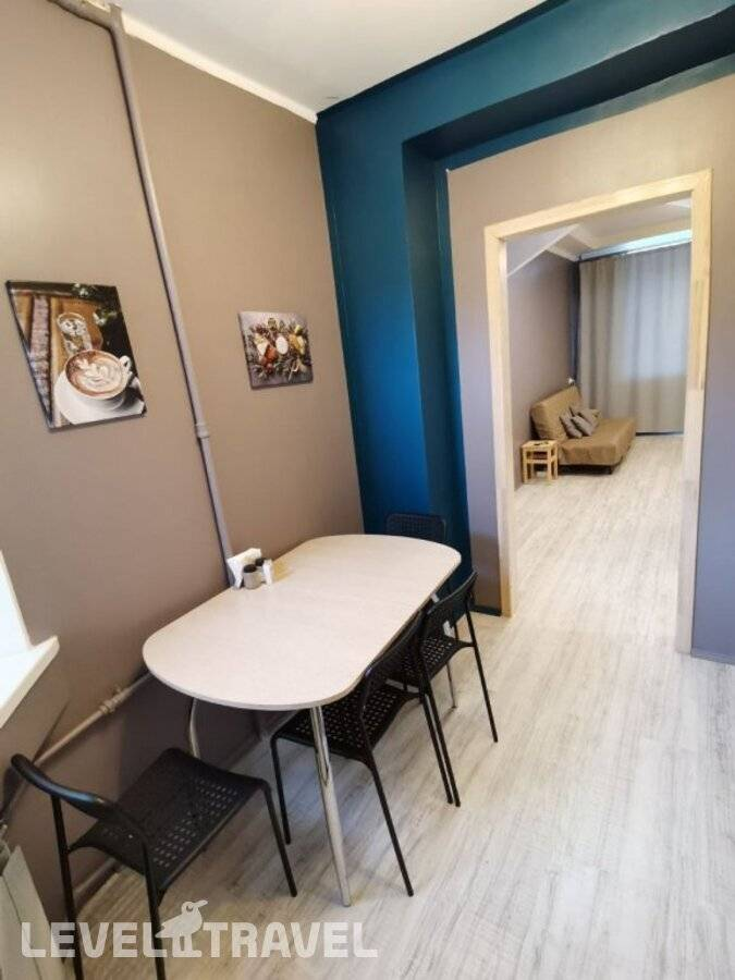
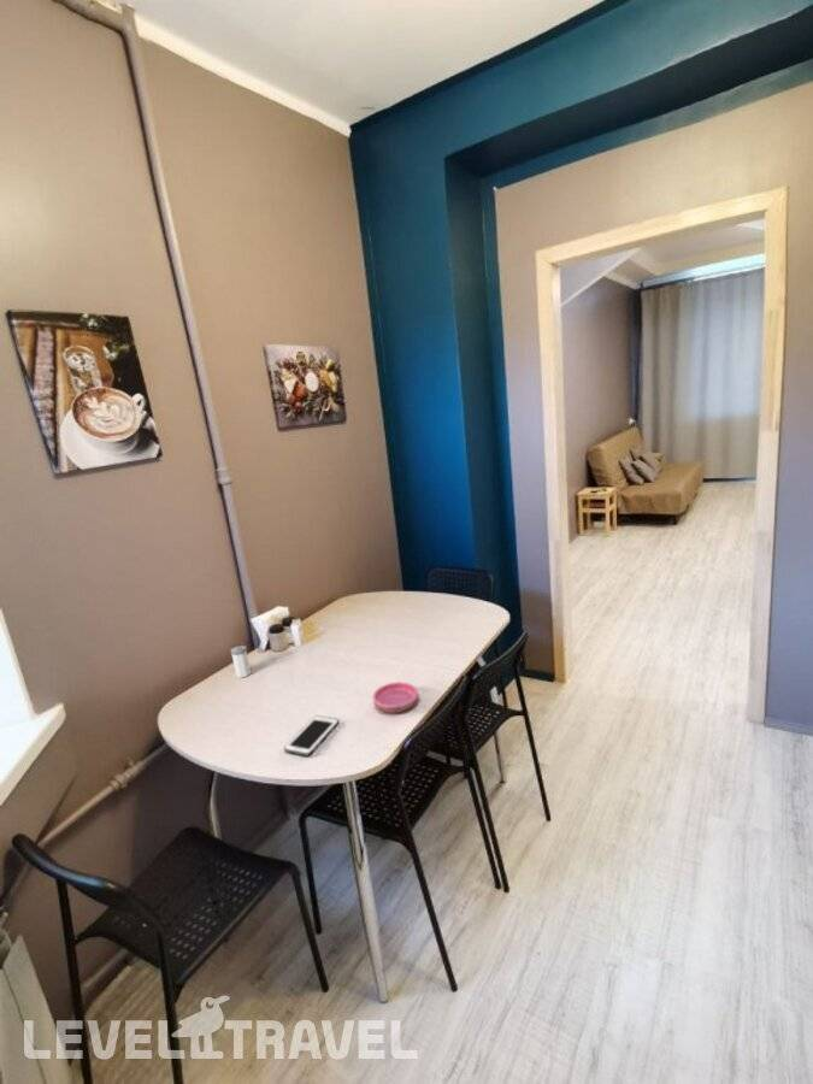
+ saucer [372,681,419,714]
+ cell phone [283,714,340,758]
+ salt shaker [229,644,252,679]
